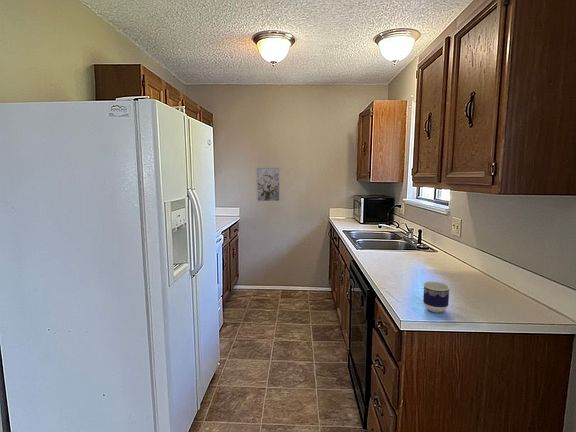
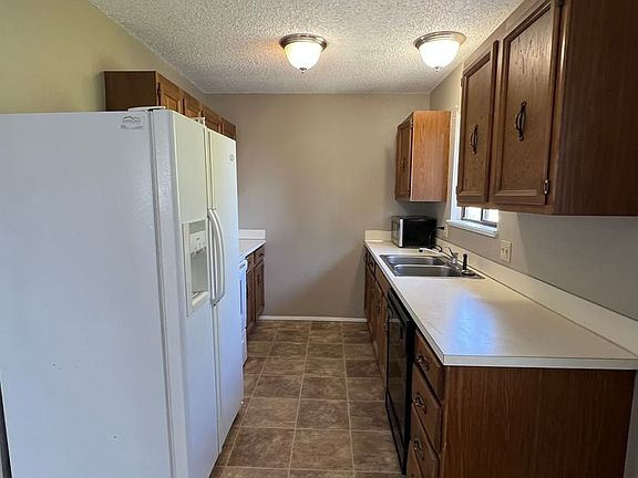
- wall art [255,166,281,203]
- cup [422,280,451,313]
